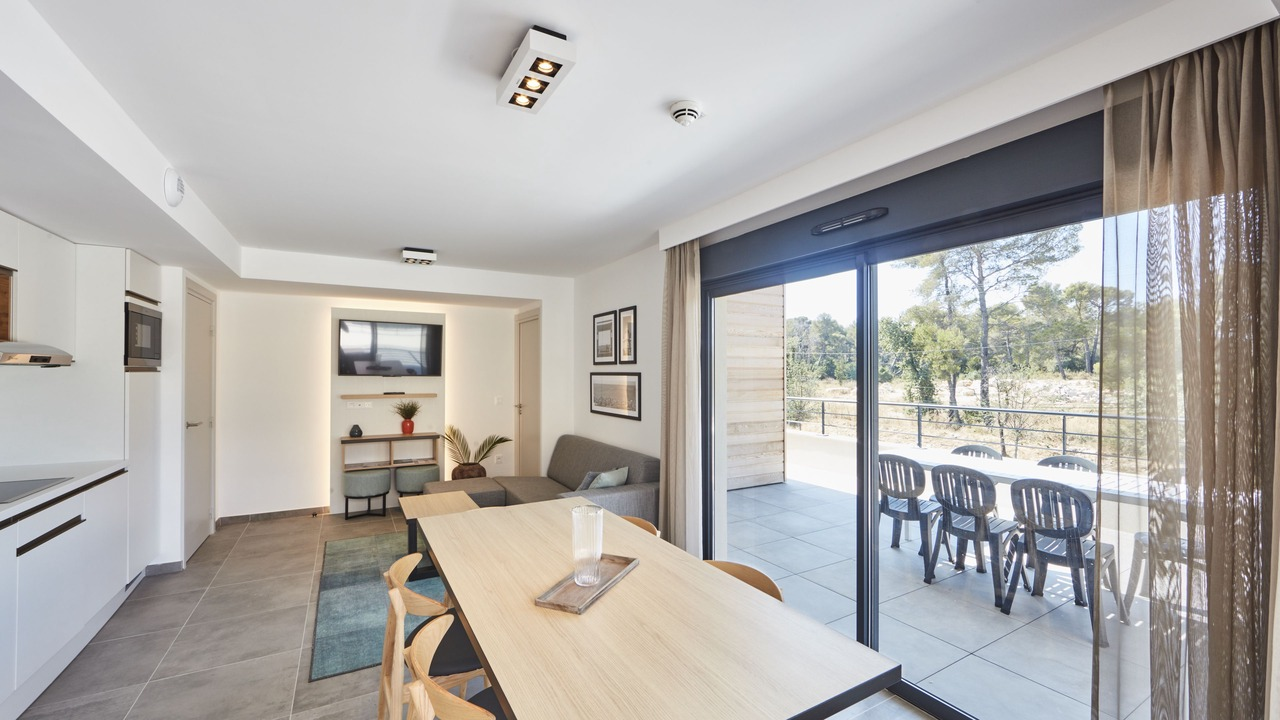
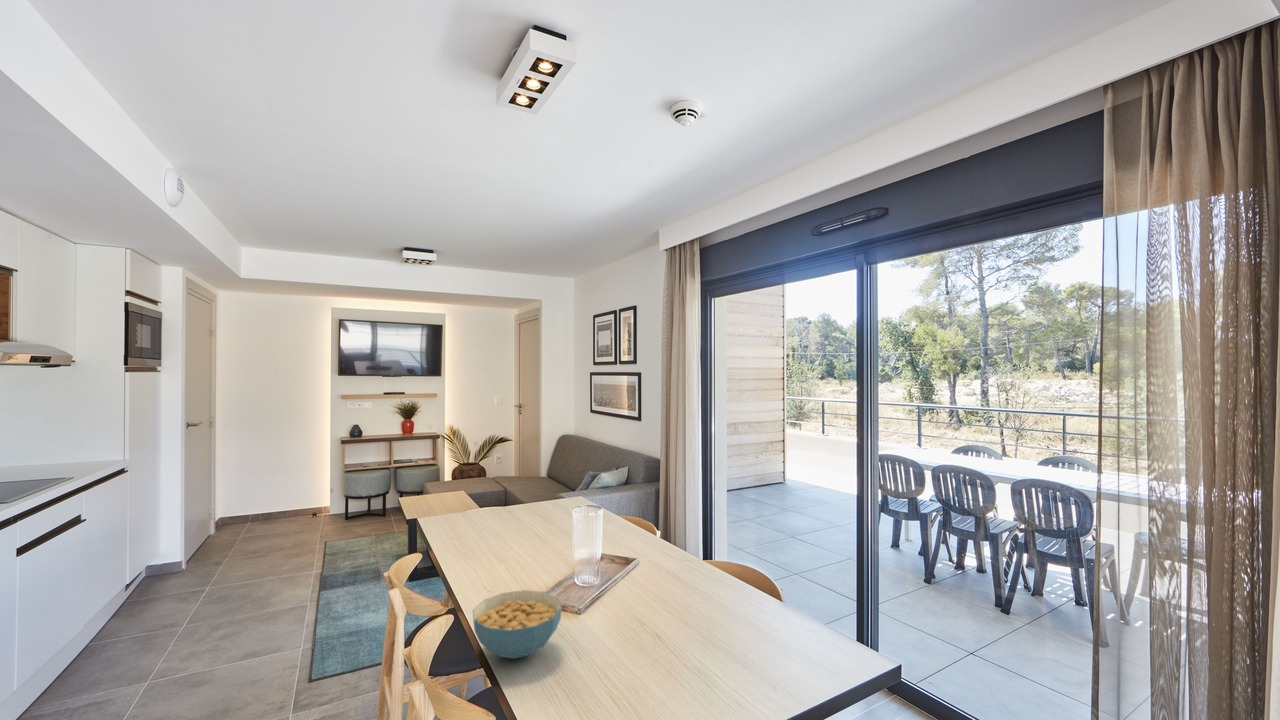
+ cereal bowl [472,589,563,660]
